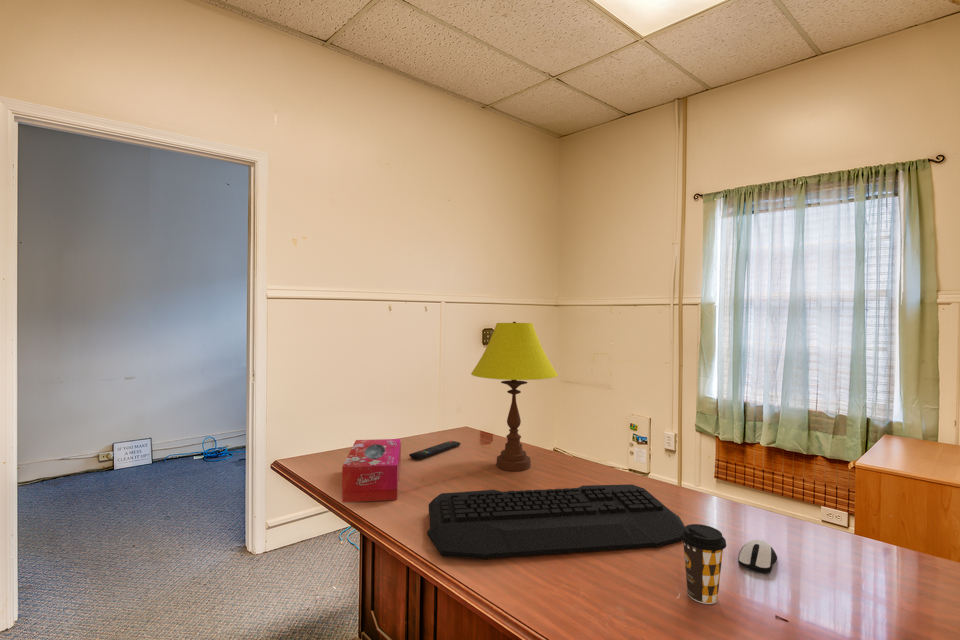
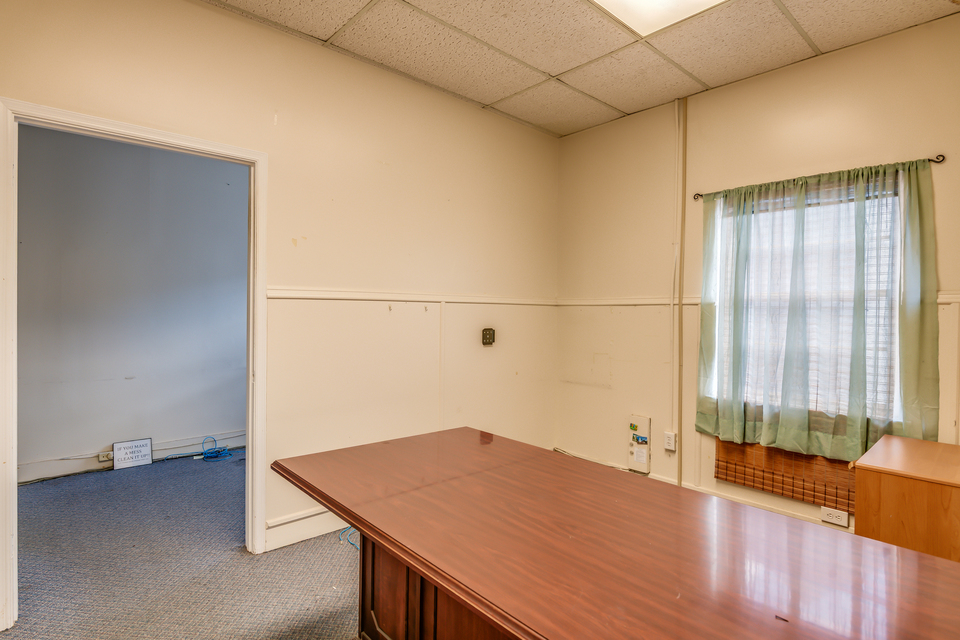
- table lamp [470,321,559,472]
- coffee cup [680,523,727,605]
- tissue box [341,438,402,503]
- remote control [408,440,461,461]
- computer mouse [737,539,778,574]
- keyboard [426,483,686,560]
